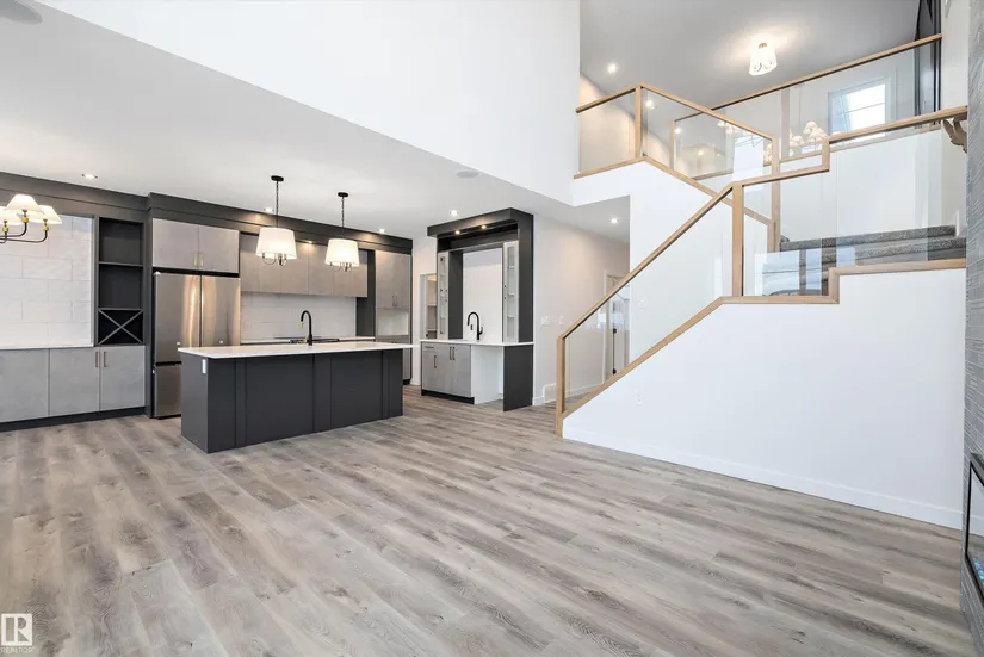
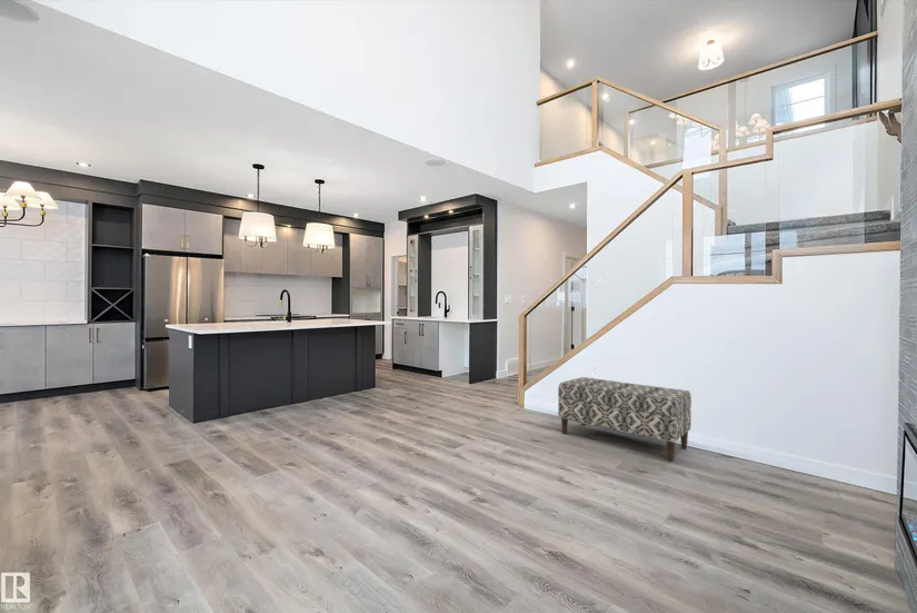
+ bench [557,376,692,462]
